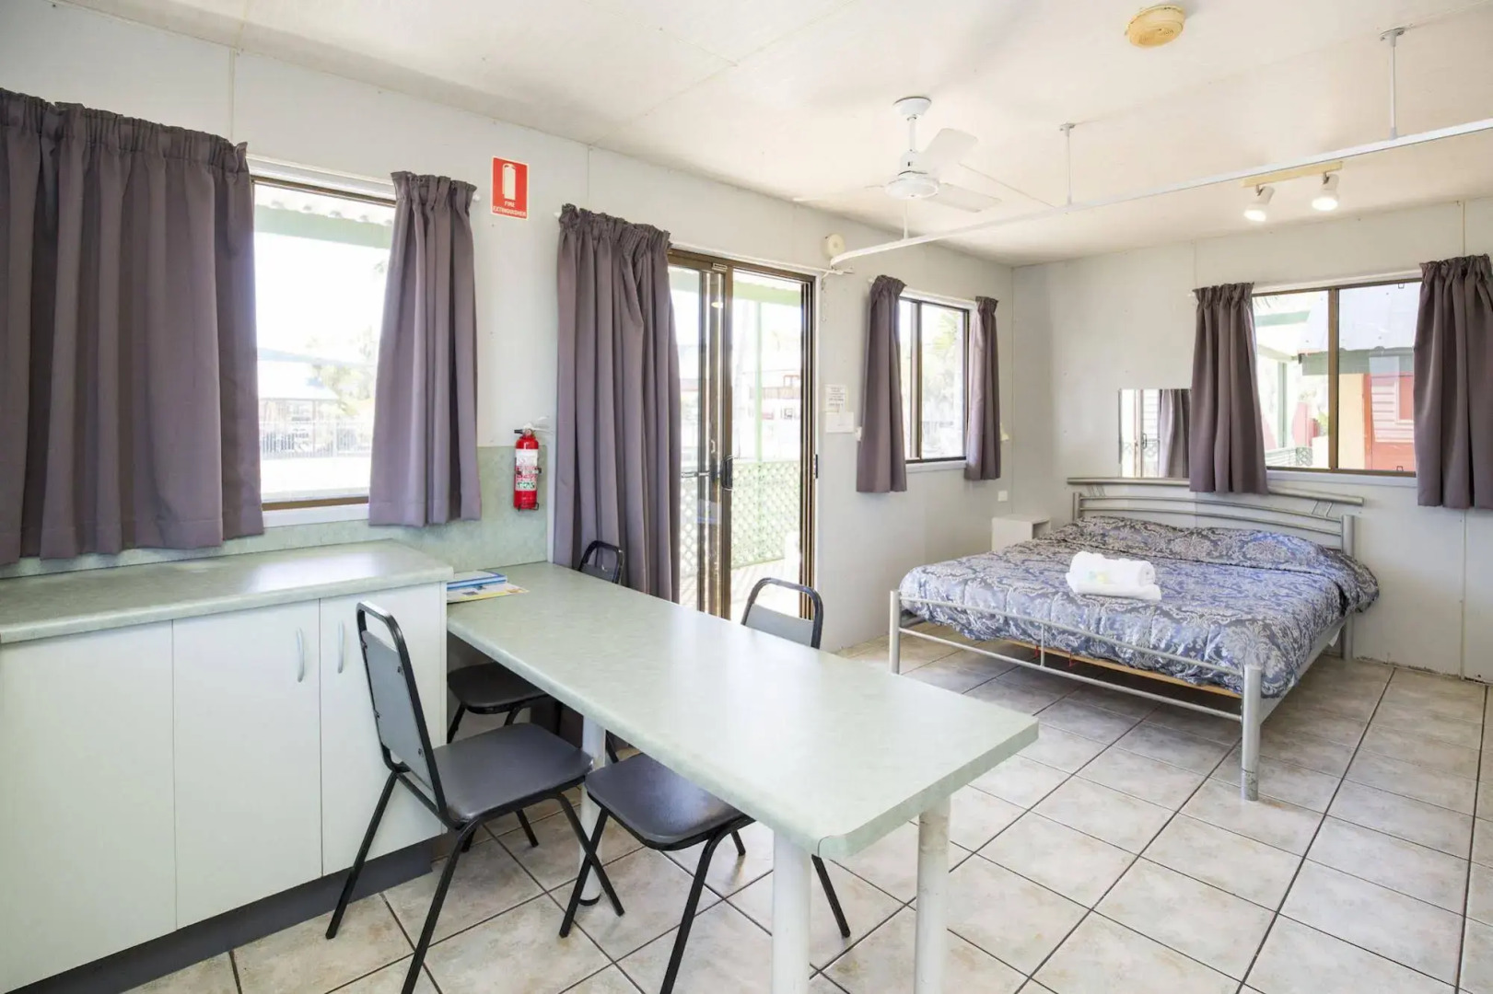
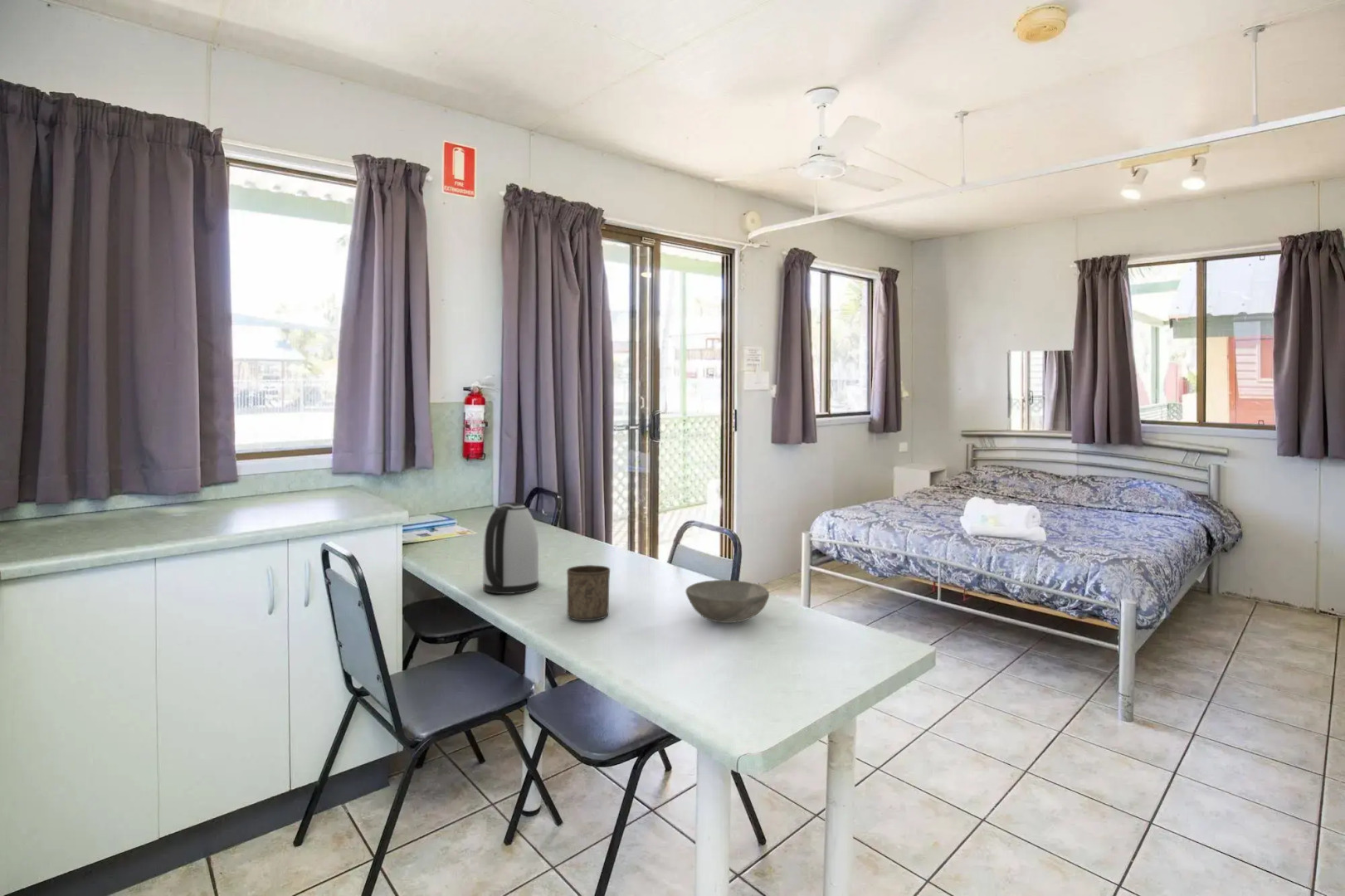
+ kettle [482,502,540,595]
+ bowl [685,579,770,624]
+ cup [566,564,611,621]
